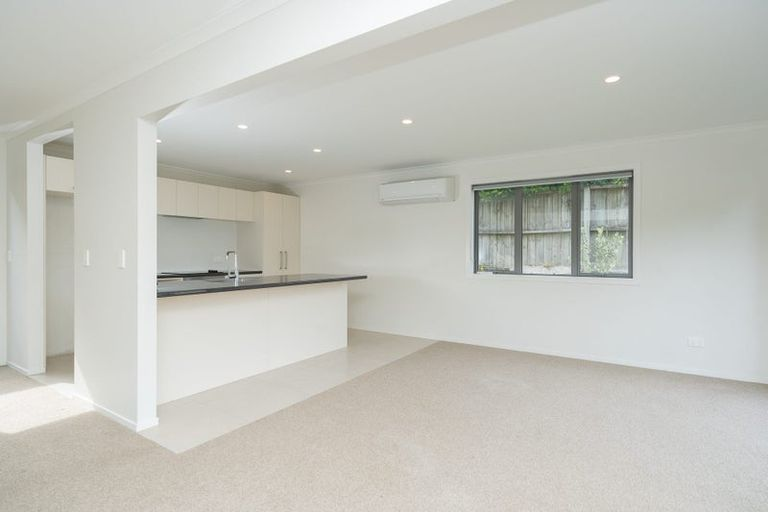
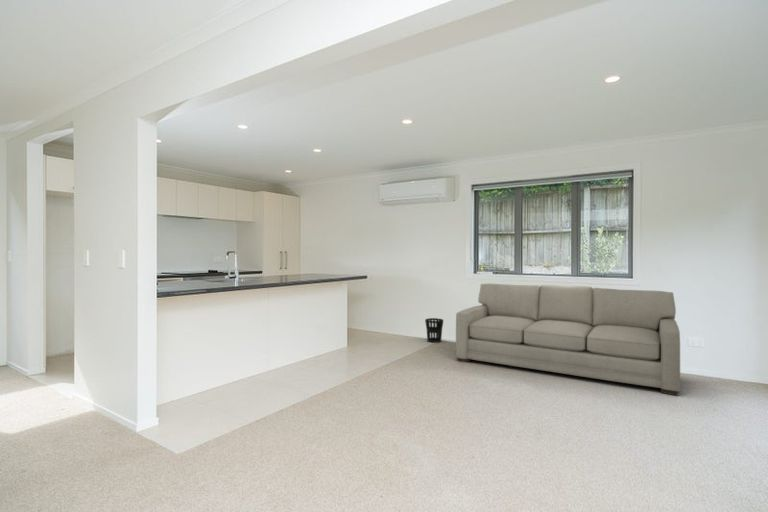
+ sofa [455,283,681,397]
+ wastebasket [424,317,444,344]
